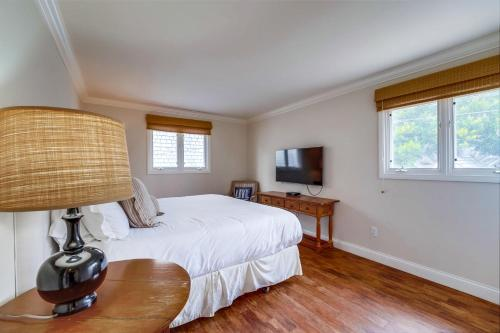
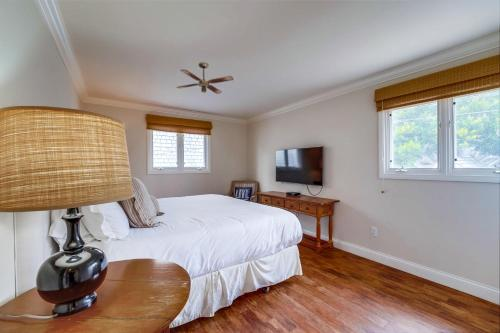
+ ceiling fan [176,61,234,95]
